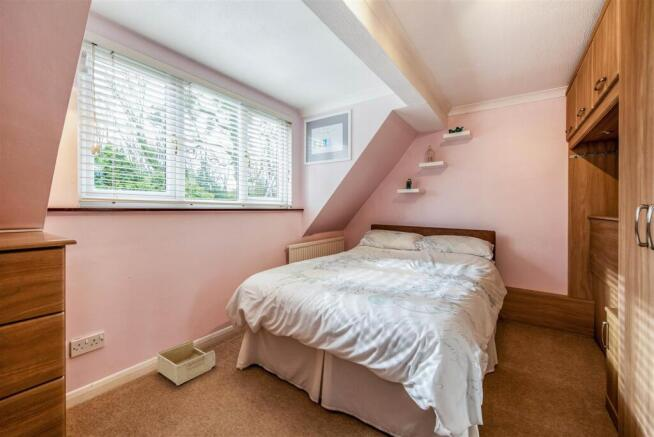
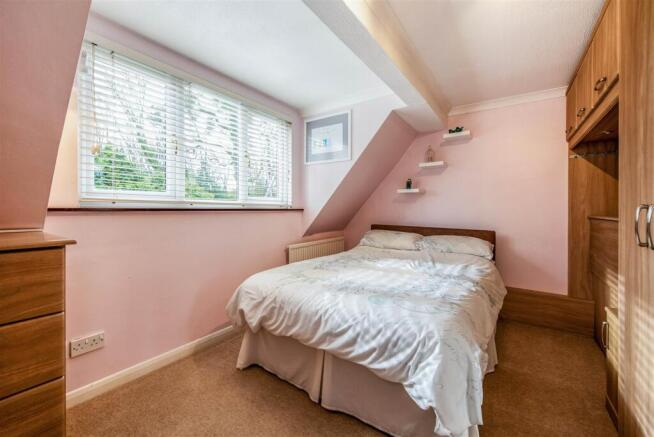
- storage bin [155,339,216,387]
